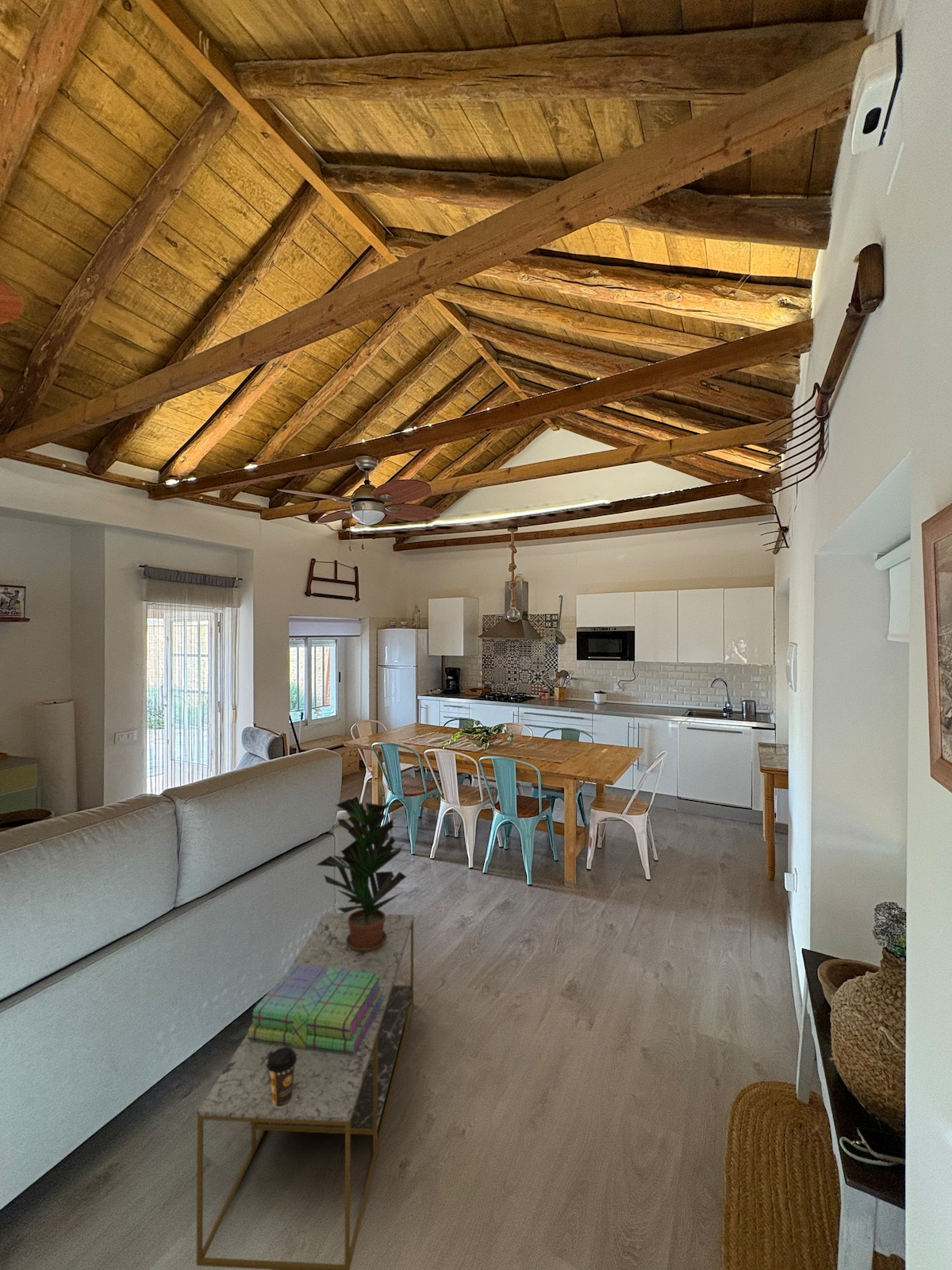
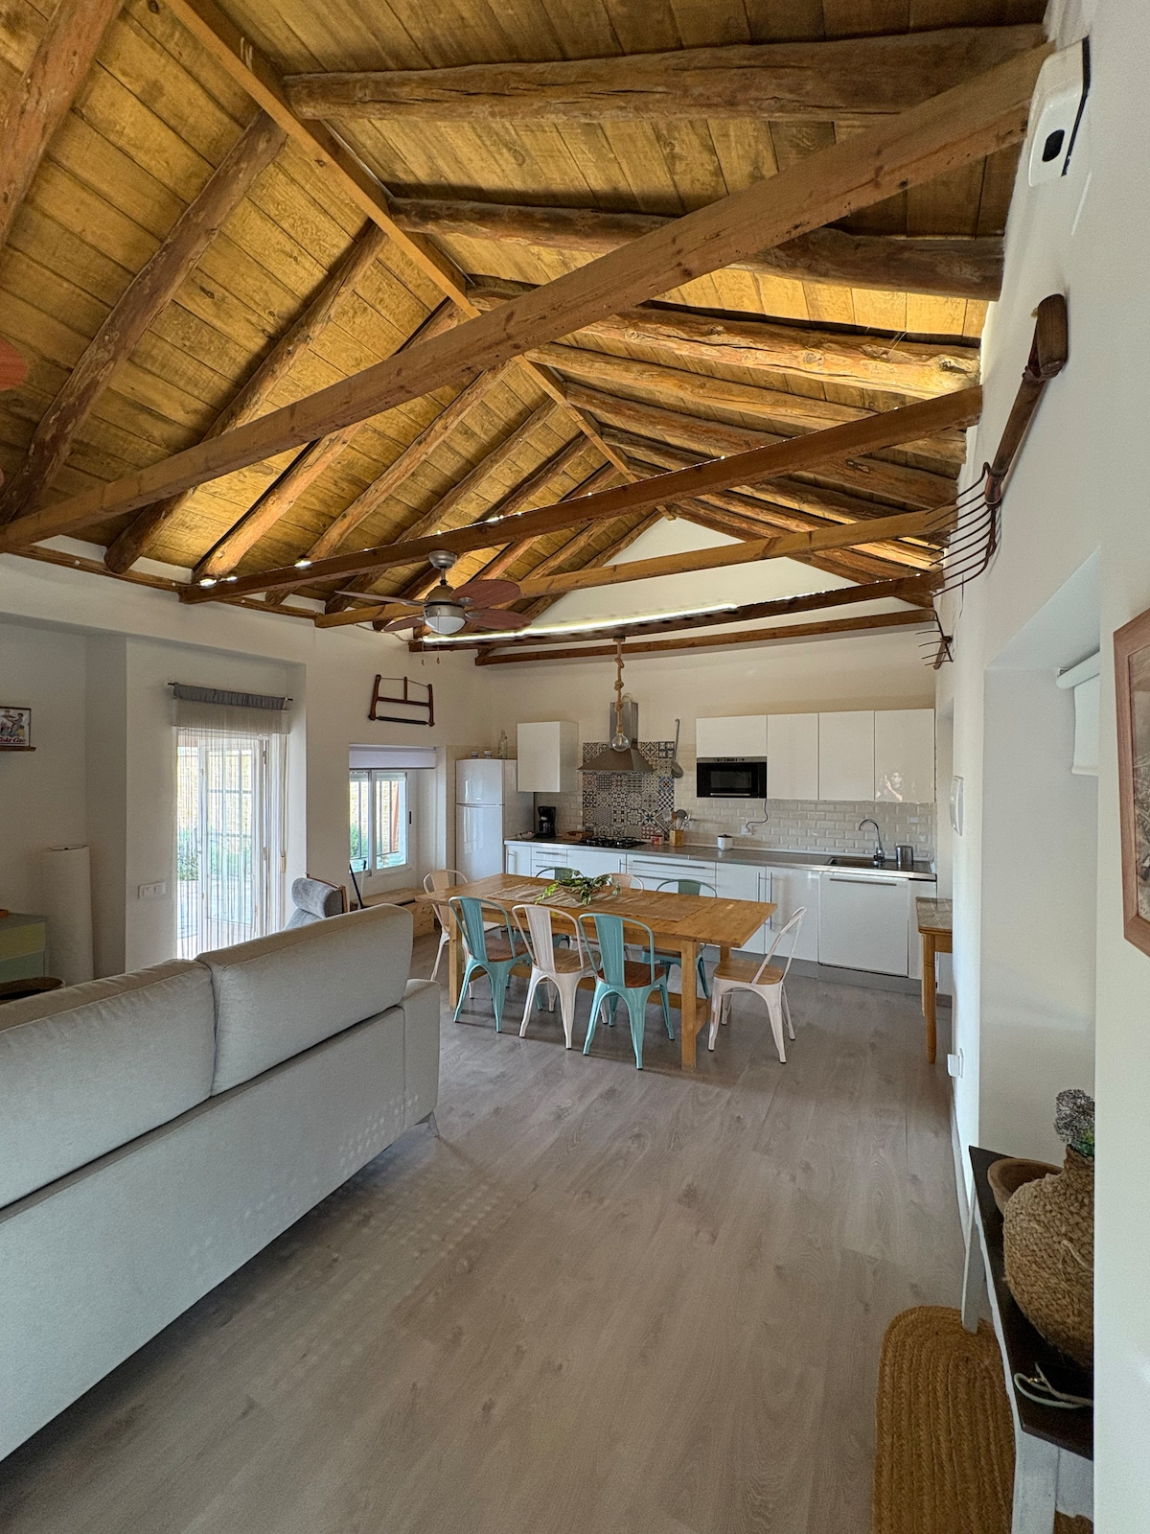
- coffee table [196,912,415,1270]
- coffee cup [267,1047,297,1107]
- potted plant [315,795,408,952]
- stack of books [248,964,384,1055]
